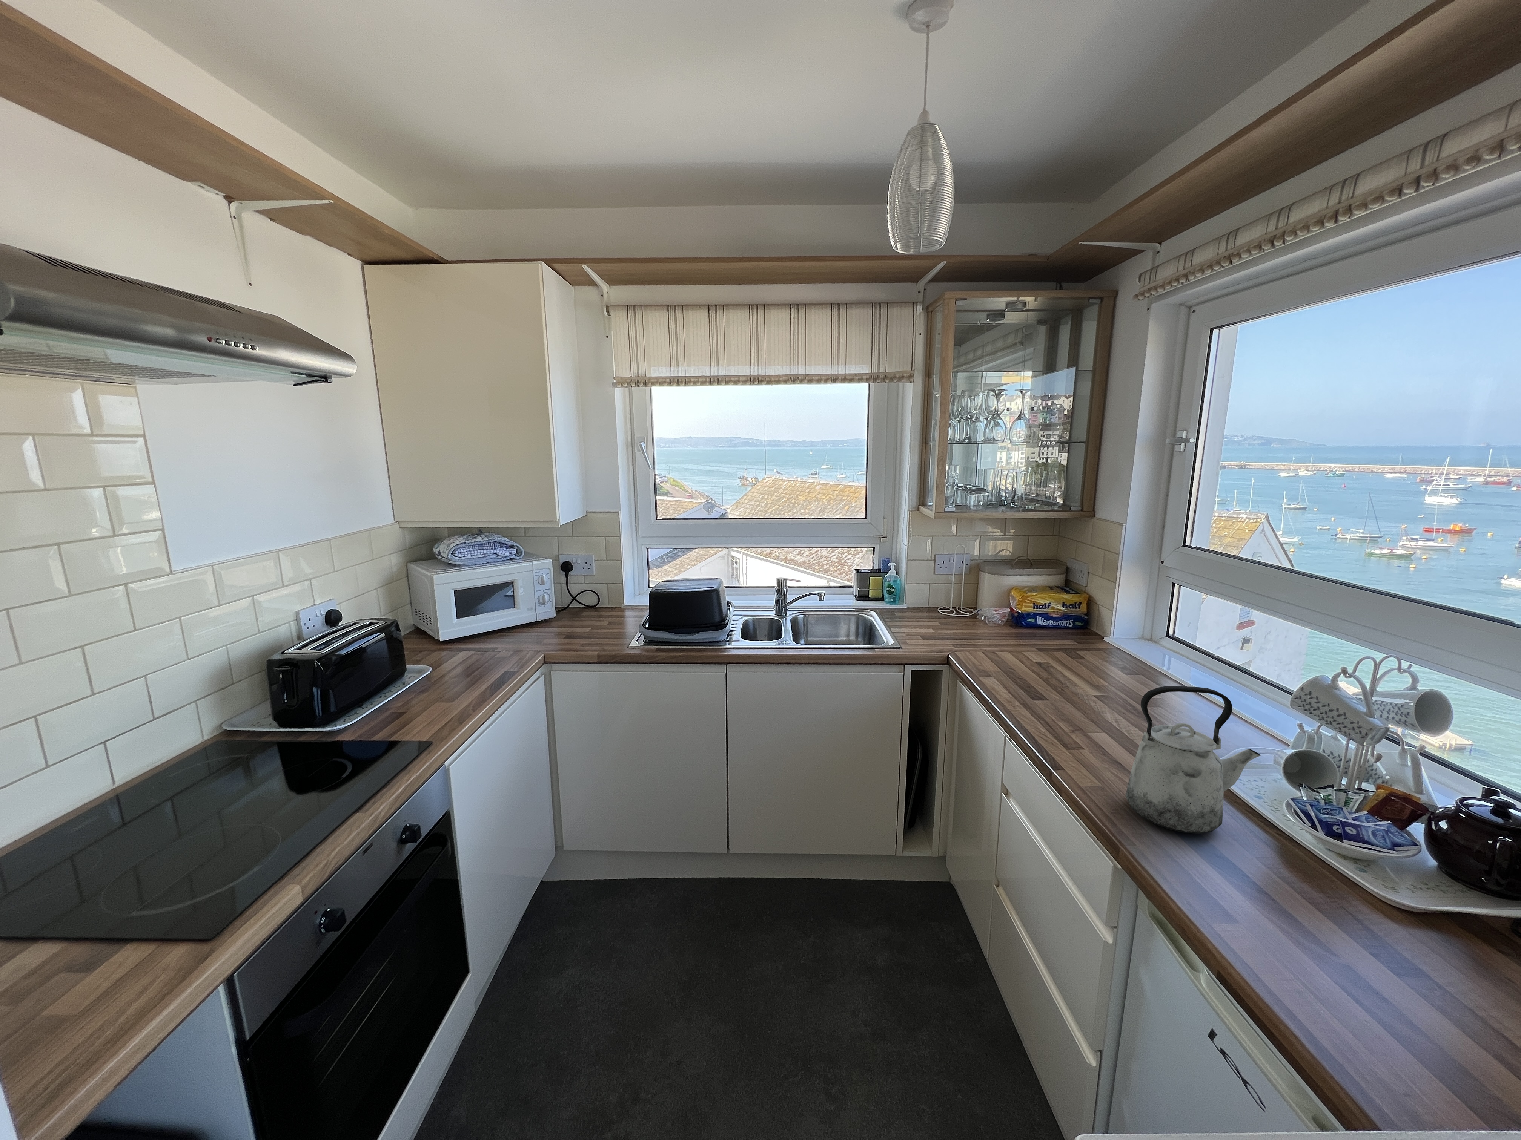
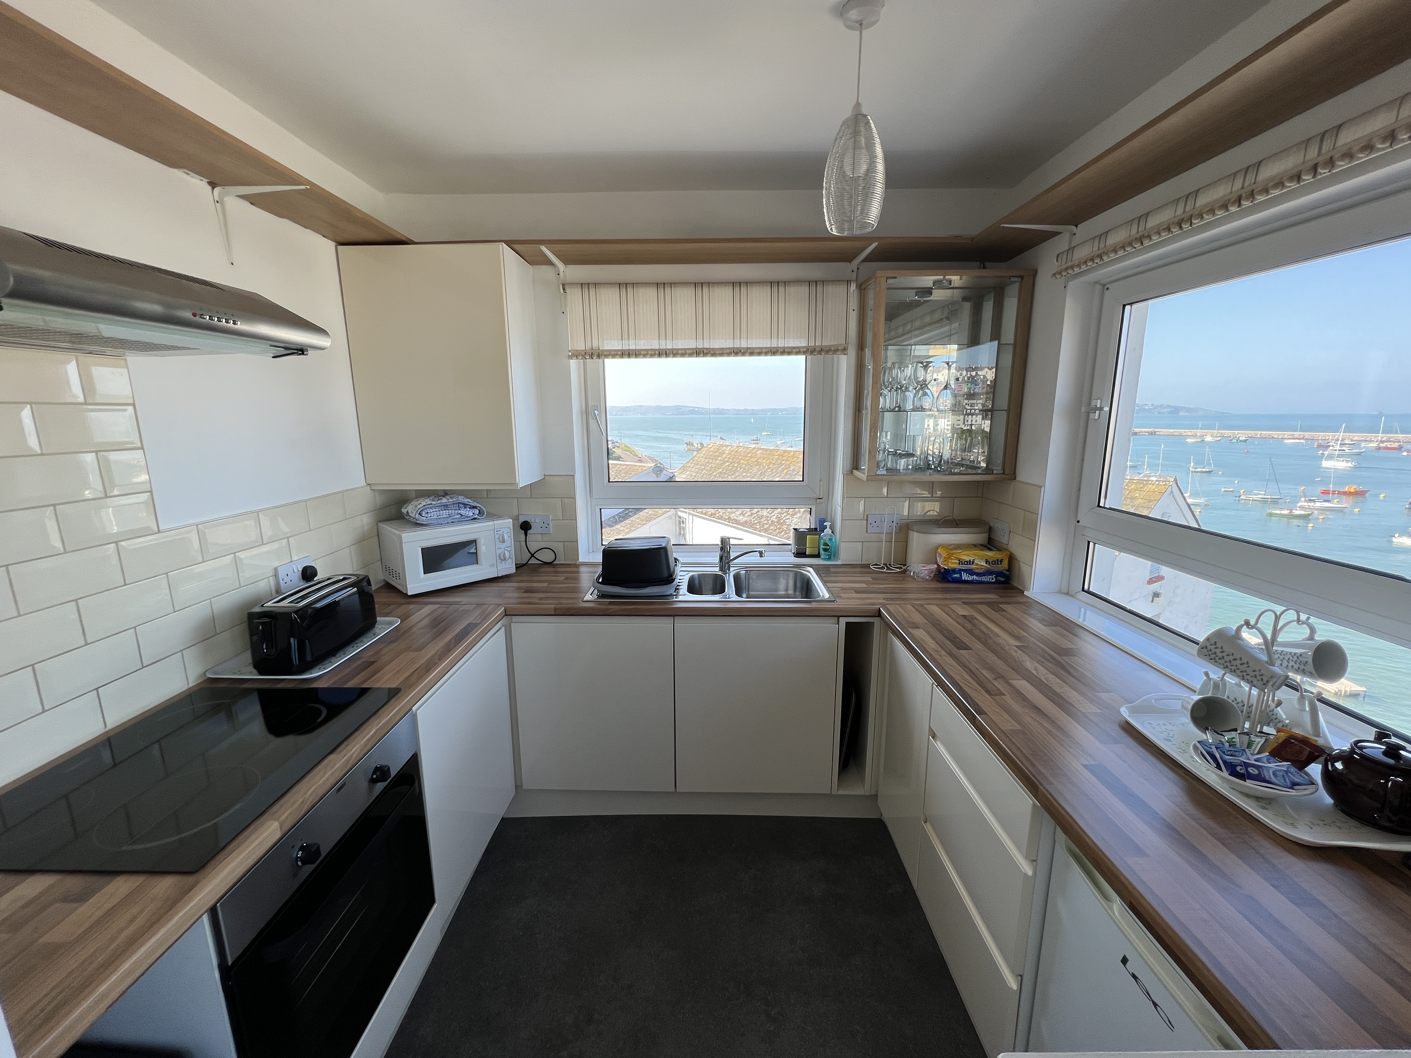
- kettle [1126,686,1261,833]
